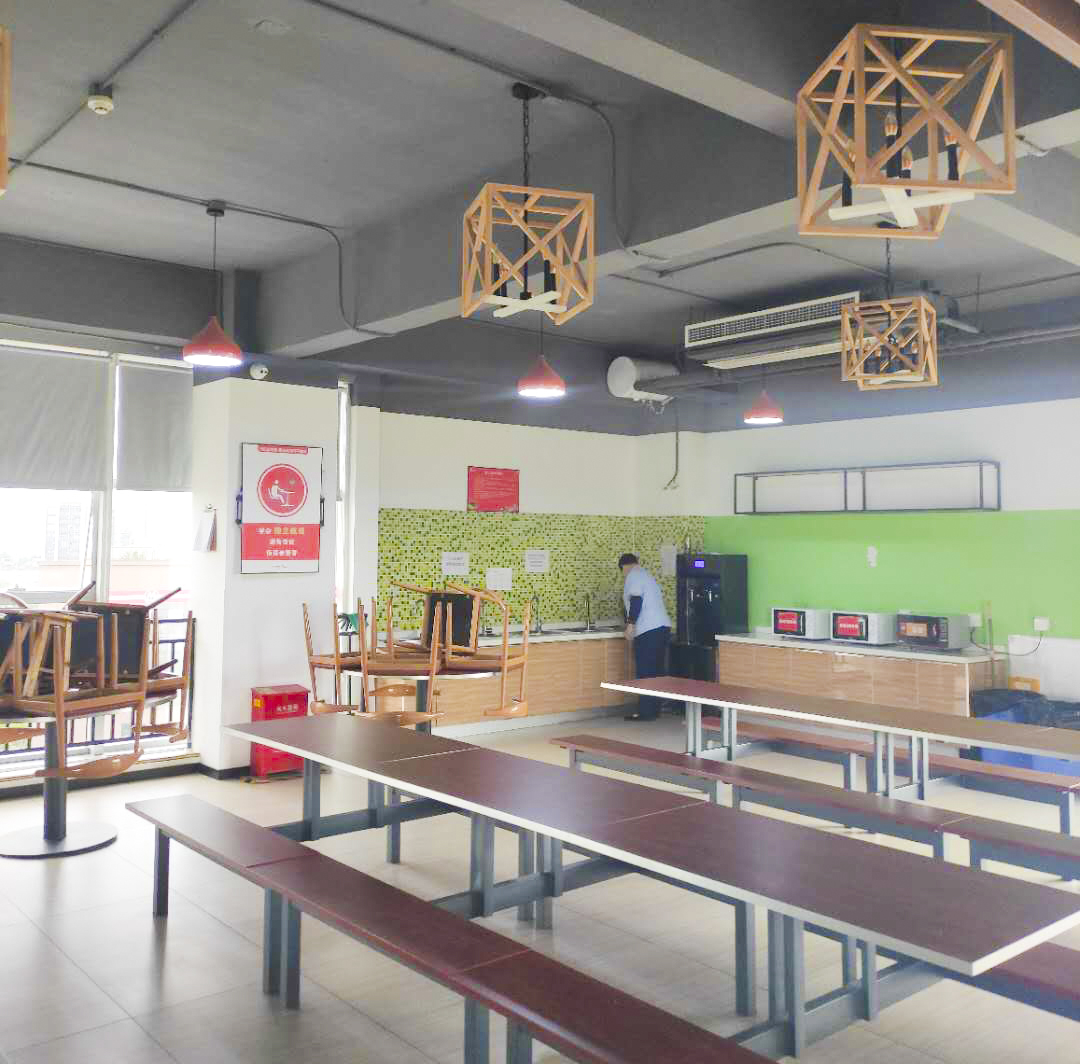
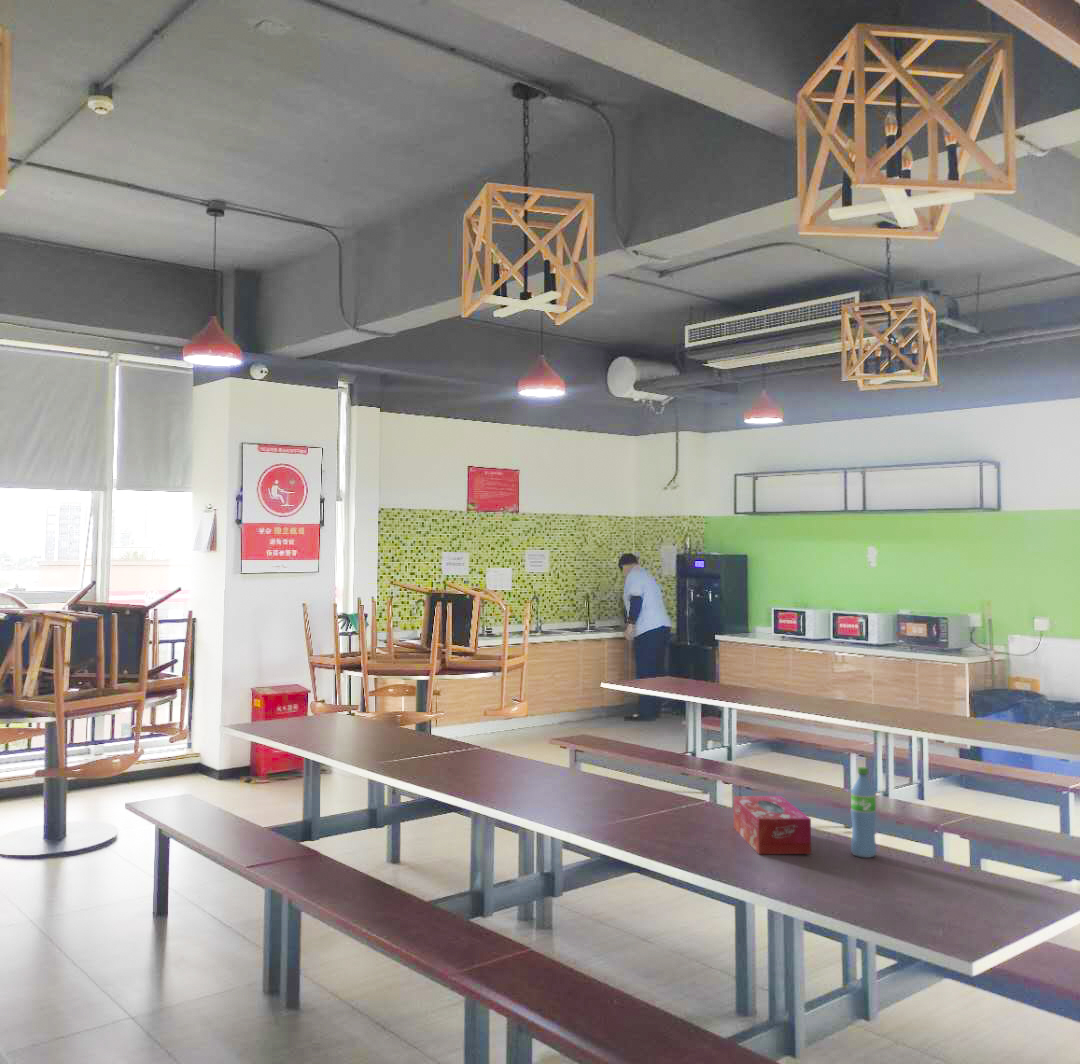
+ water bottle [850,766,877,859]
+ tissue box [733,795,812,855]
